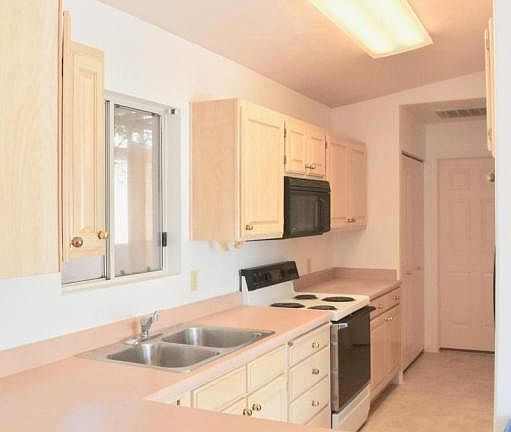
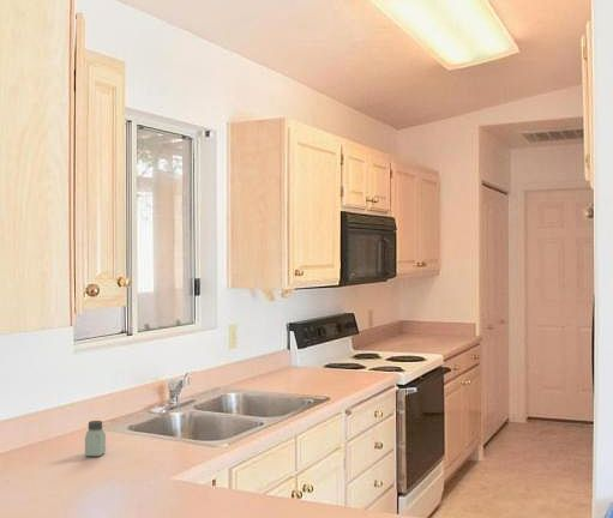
+ saltshaker [84,420,107,458]
